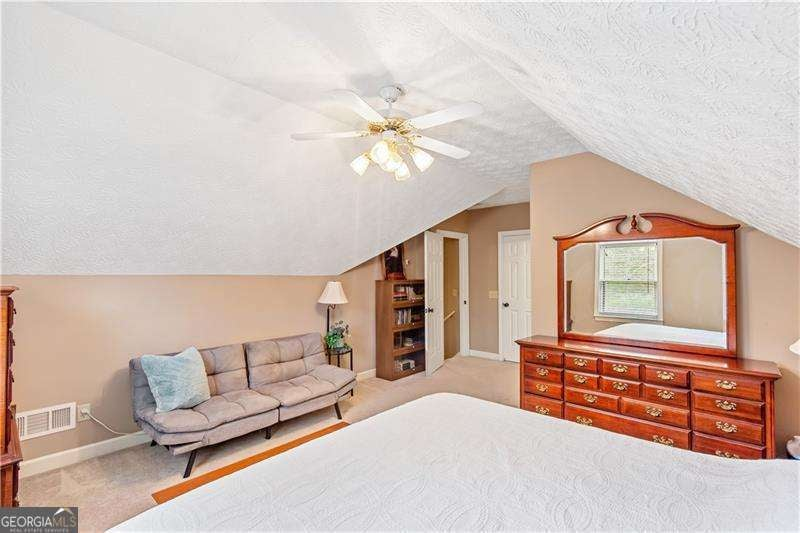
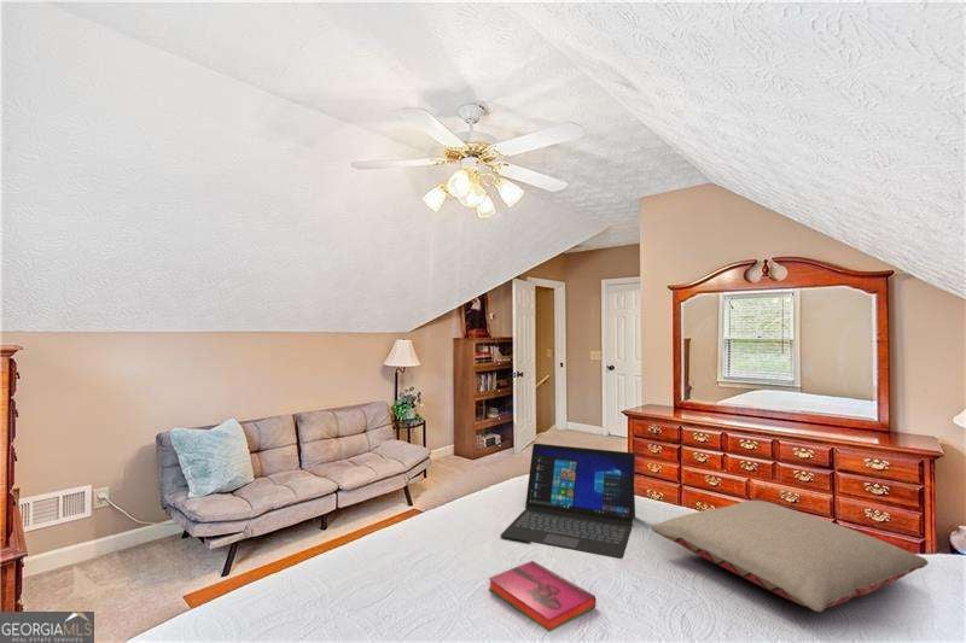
+ laptop [500,443,636,560]
+ hardback book [488,560,598,633]
+ pillow [650,499,930,613]
